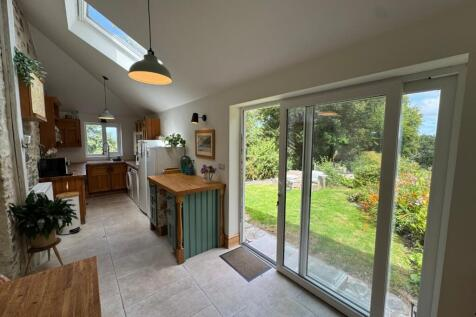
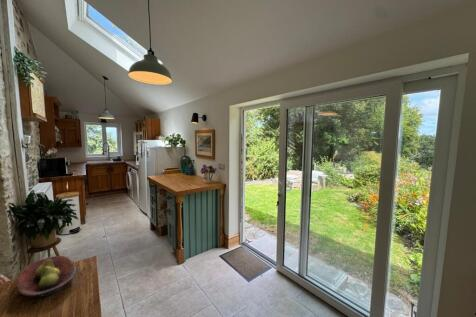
+ fruit bowl [16,255,77,298]
